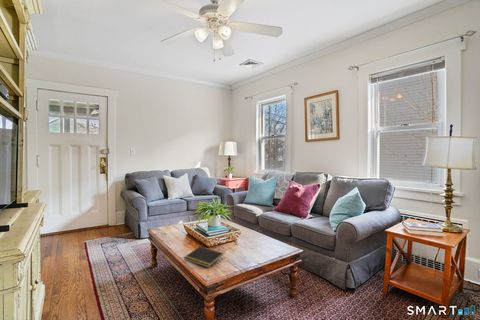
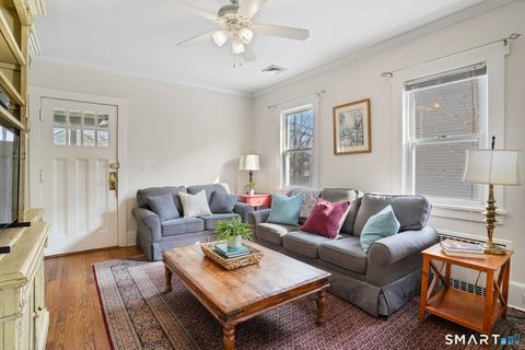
- notepad [183,245,224,268]
